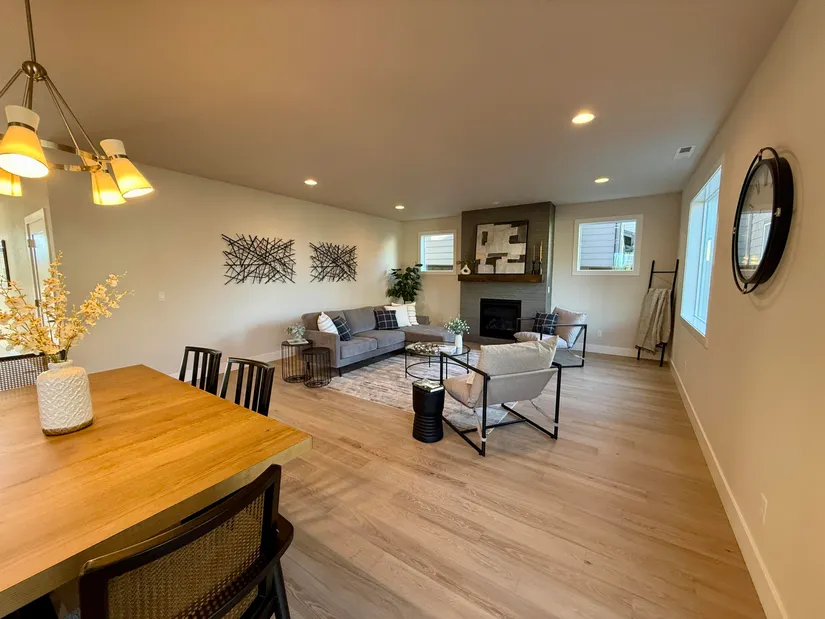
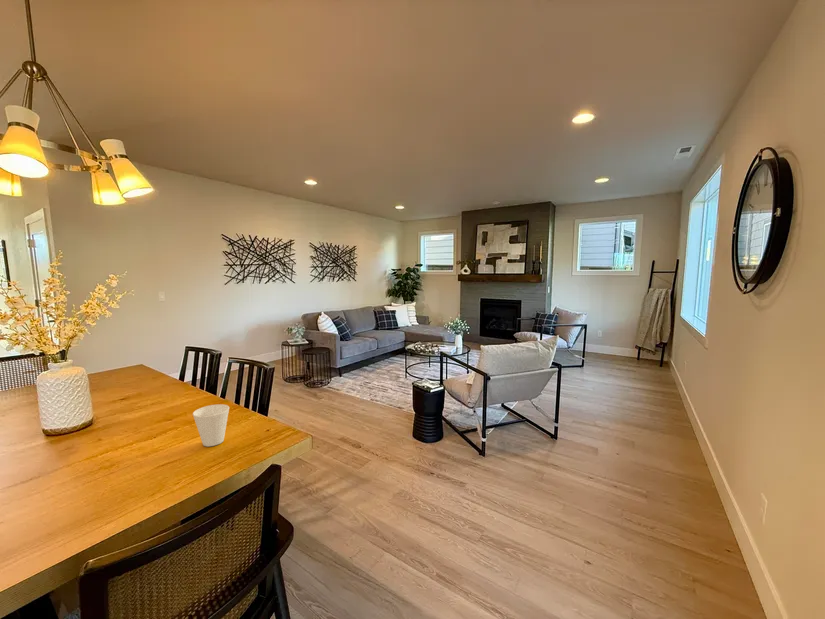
+ cup [192,403,230,447]
